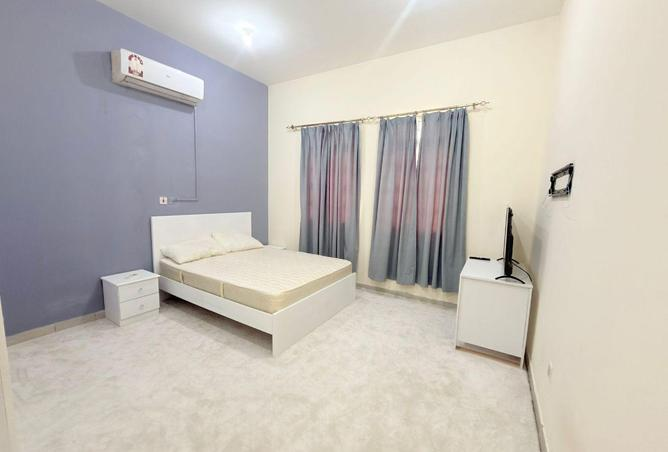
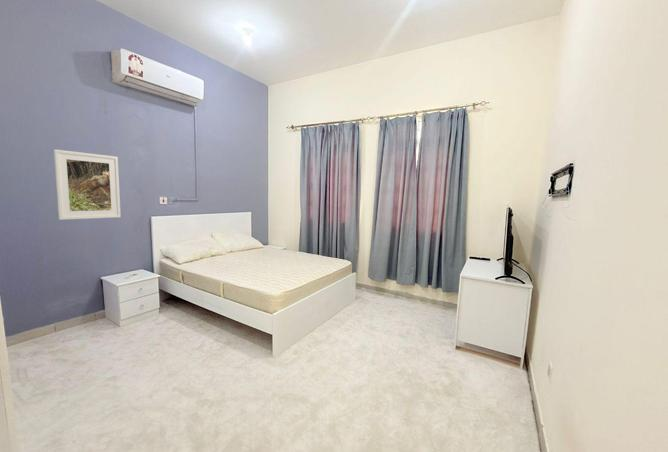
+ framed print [53,149,122,221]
